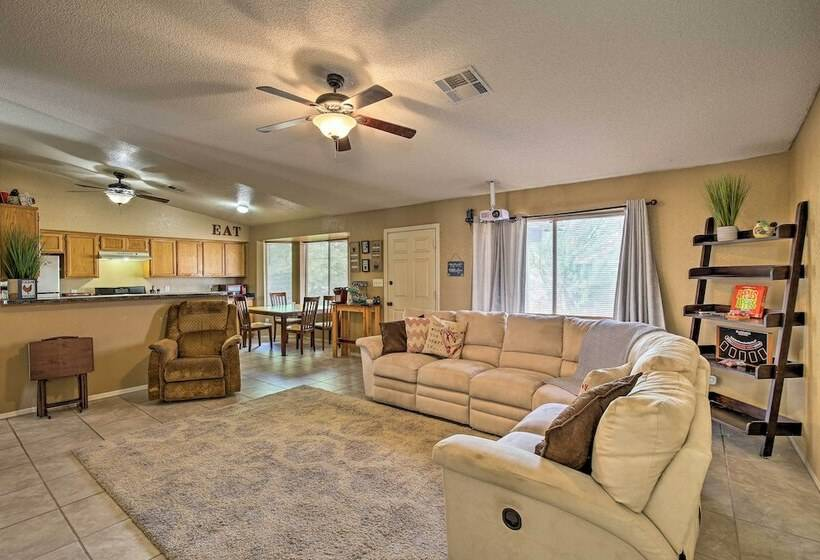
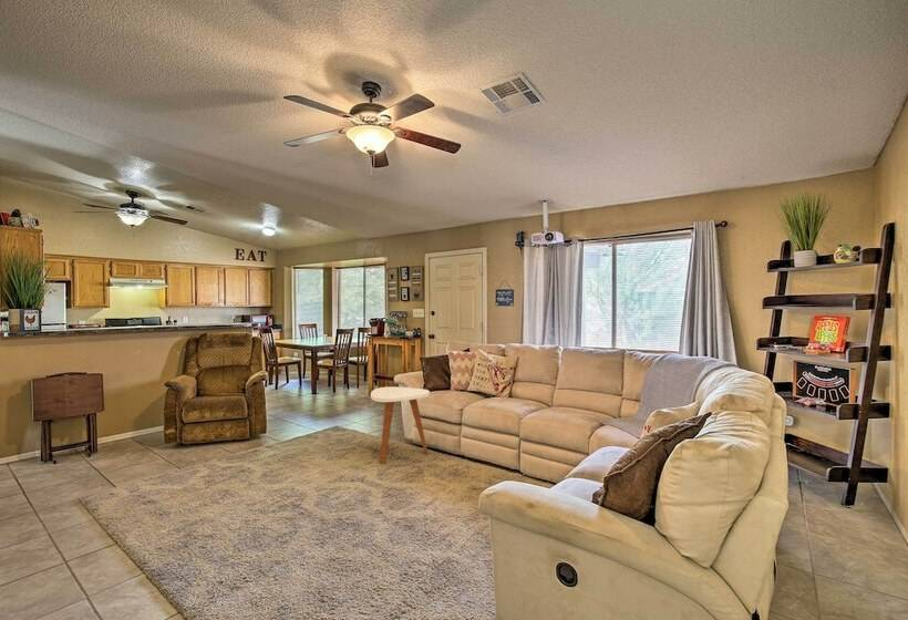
+ side table [370,385,431,465]
